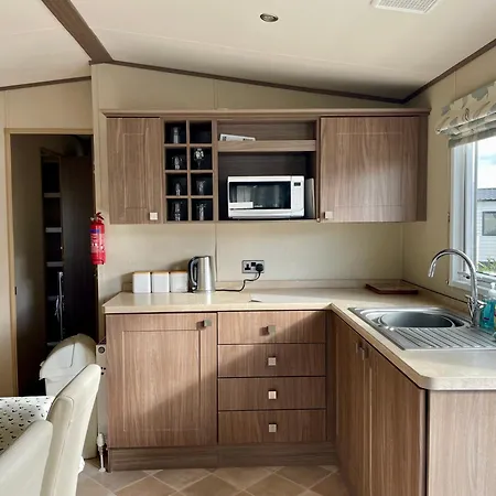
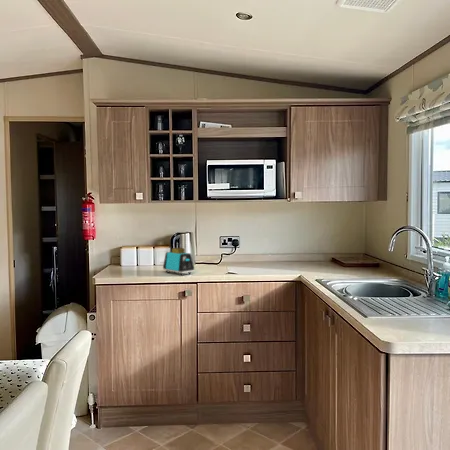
+ toaster [162,247,195,276]
